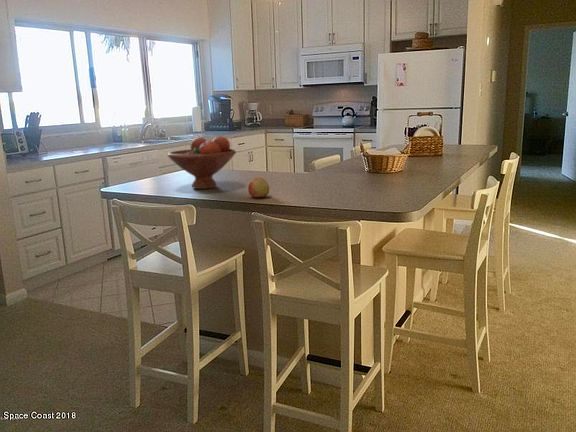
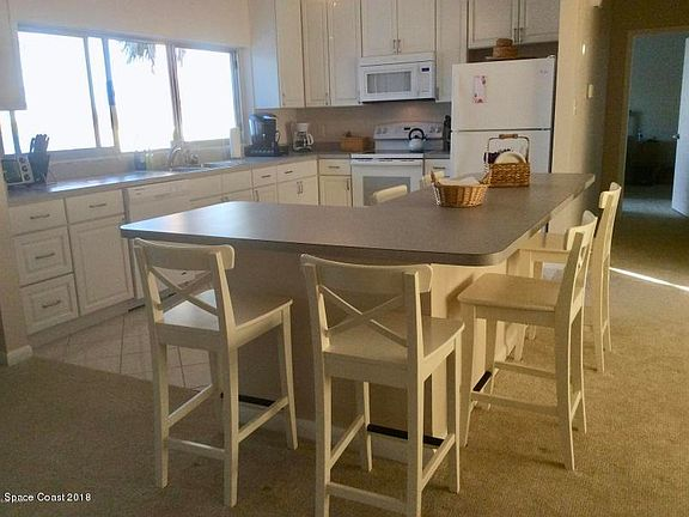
- apple [247,176,270,199]
- fruit bowl [166,135,237,190]
